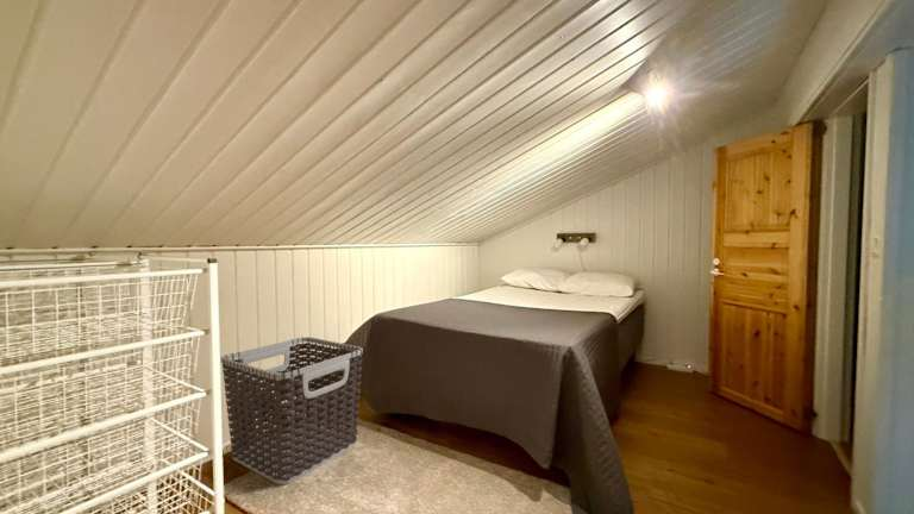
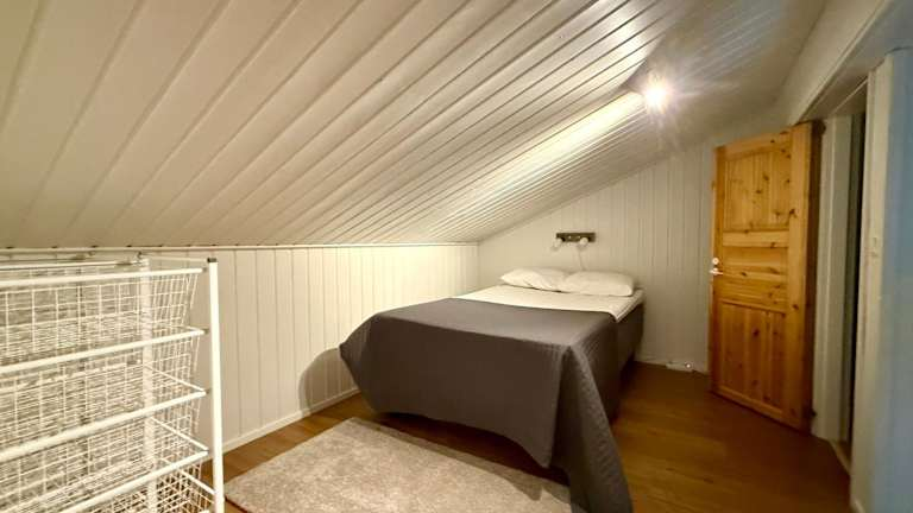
- clothes hamper [220,336,364,485]
